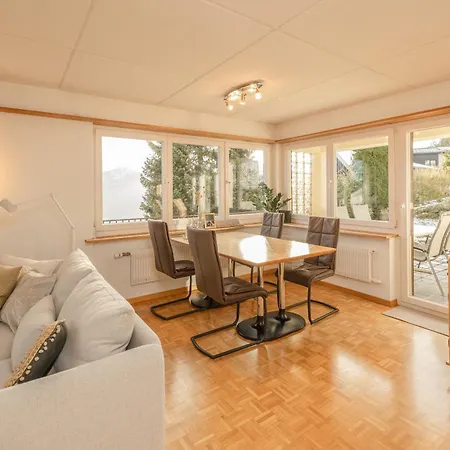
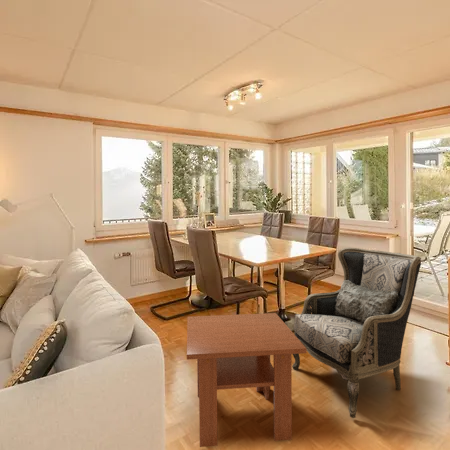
+ armchair [291,247,422,419]
+ coffee table [186,312,308,448]
